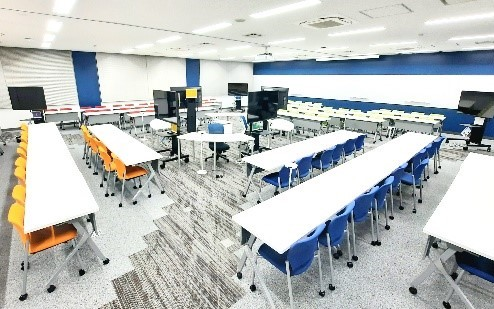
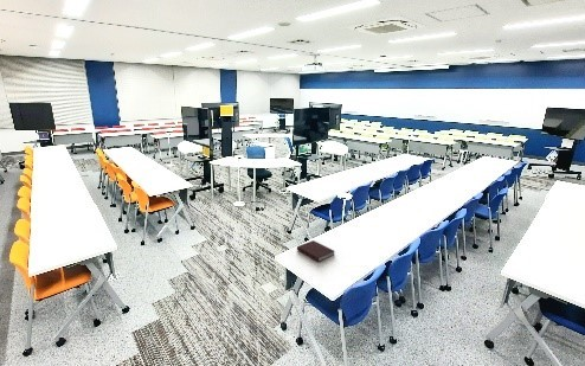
+ notebook [296,239,335,263]
